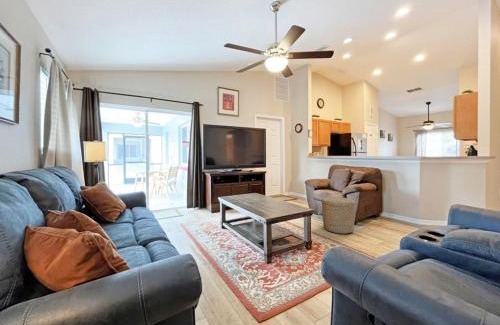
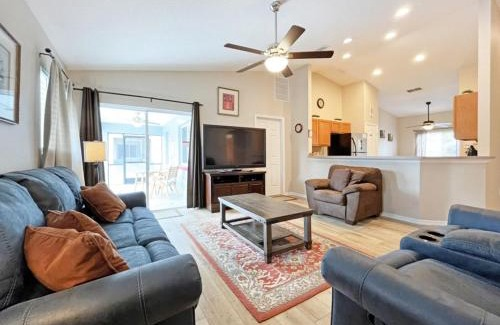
- woven basket [320,196,356,235]
